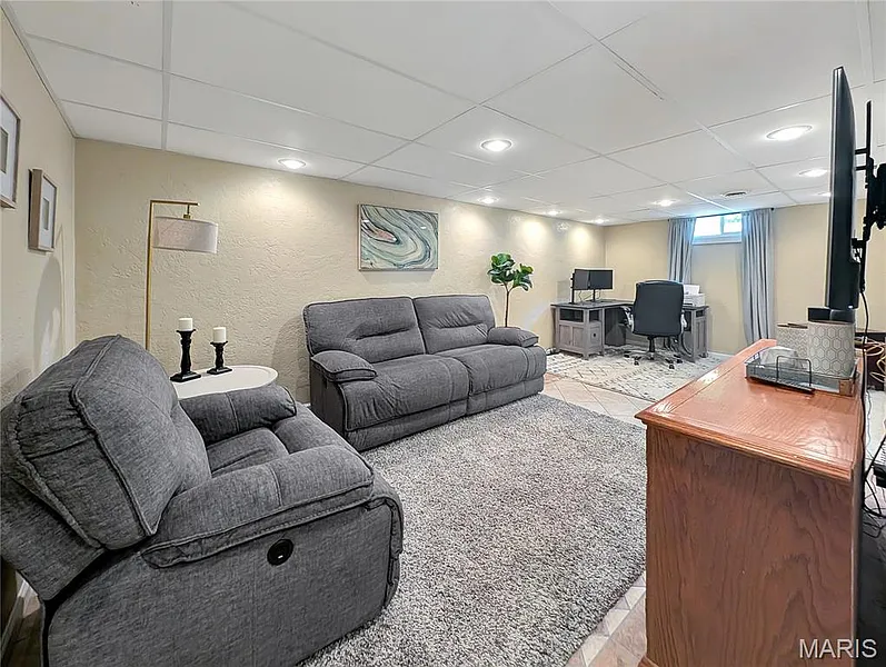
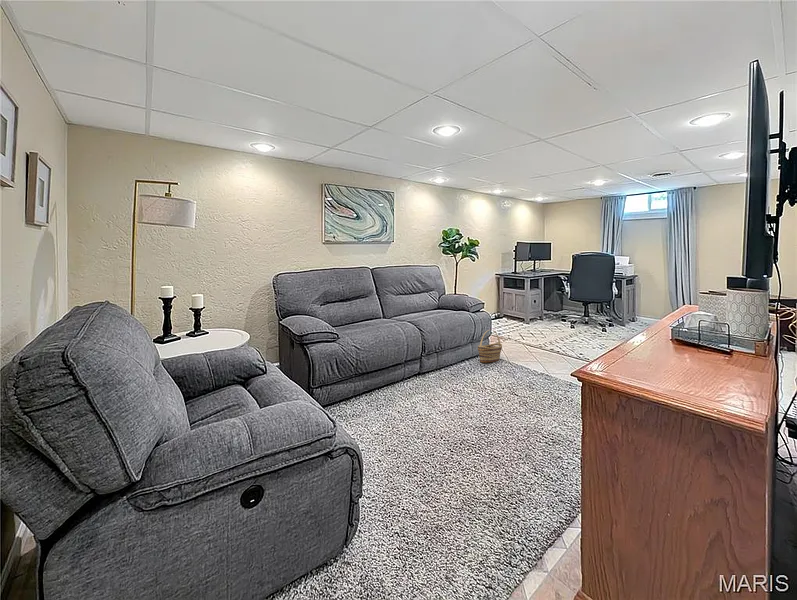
+ basket [477,329,503,364]
